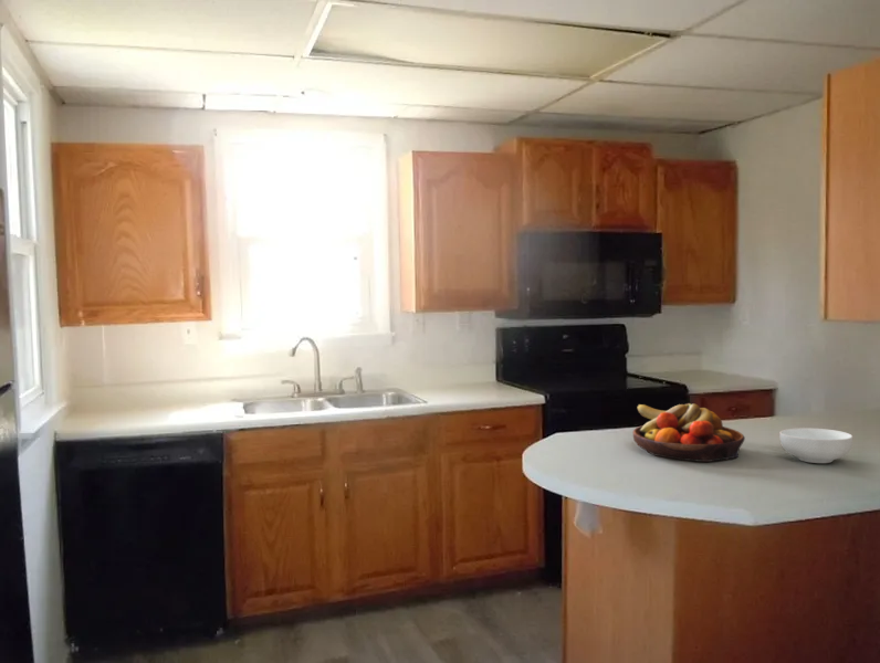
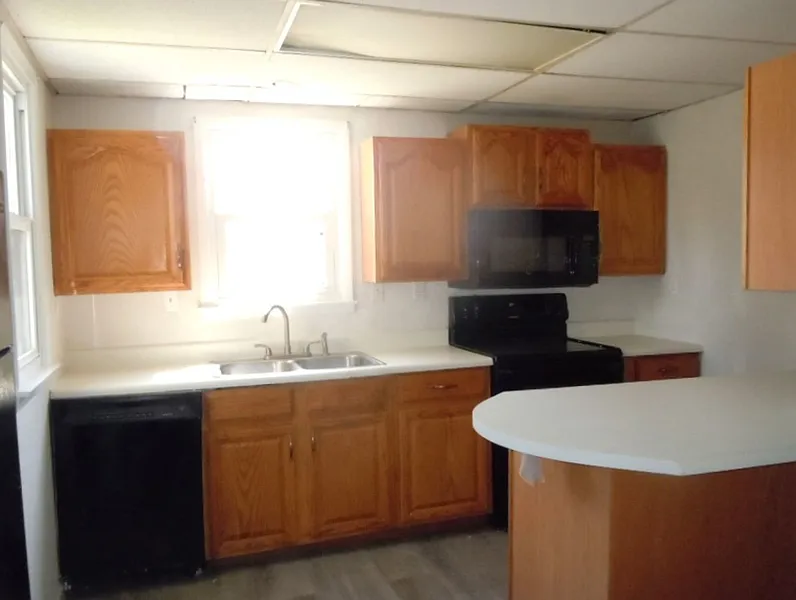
- fruit bowl [631,402,746,463]
- cereal bowl [778,427,853,464]
